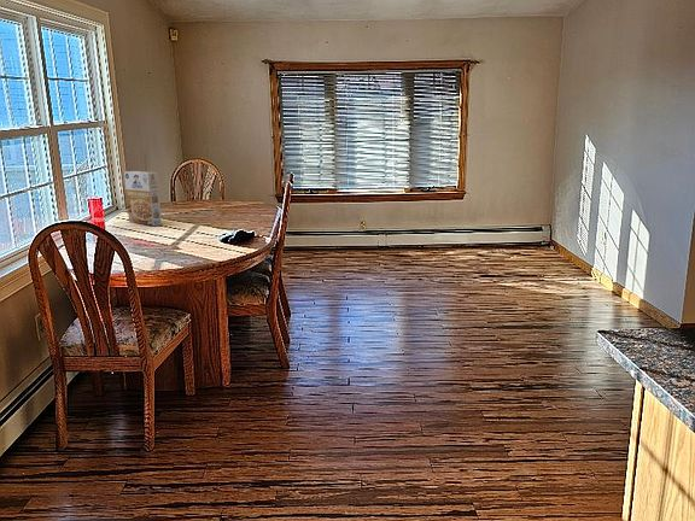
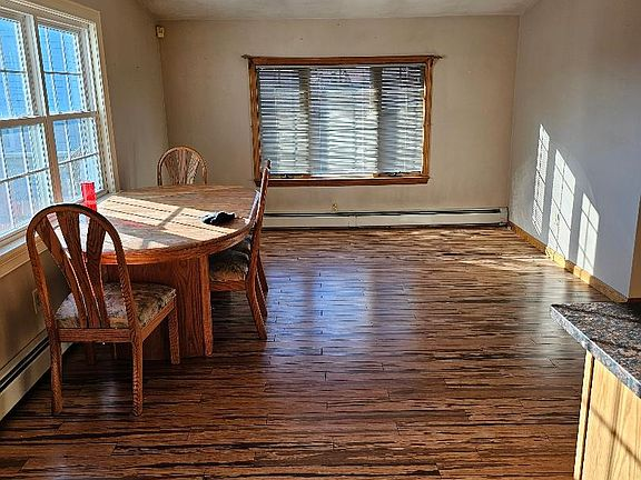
- cereal box [123,170,163,227]
